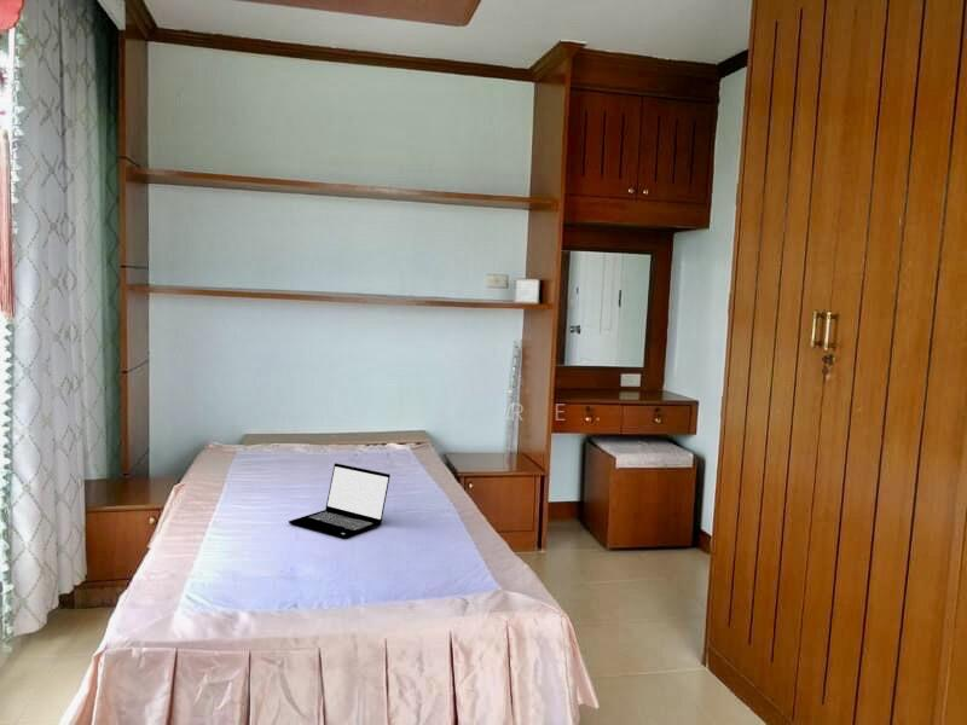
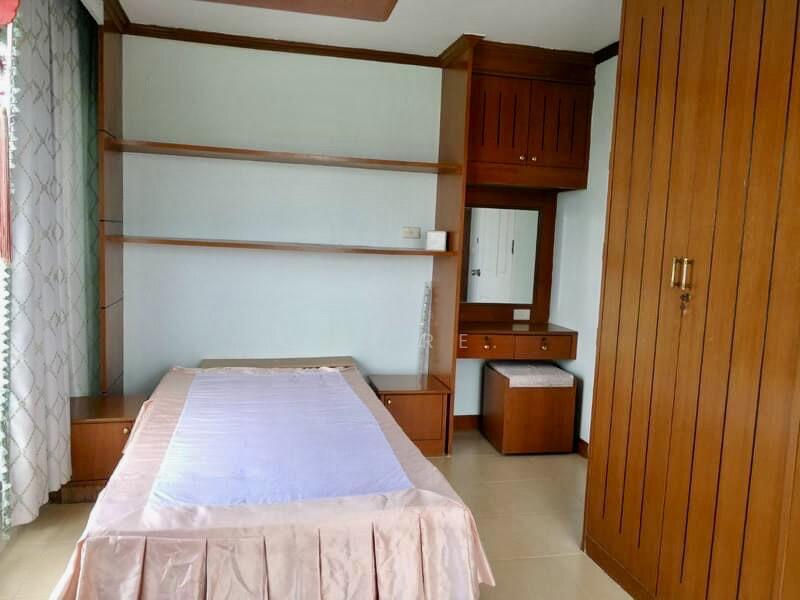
- laptop computer [288,462,392,539]
